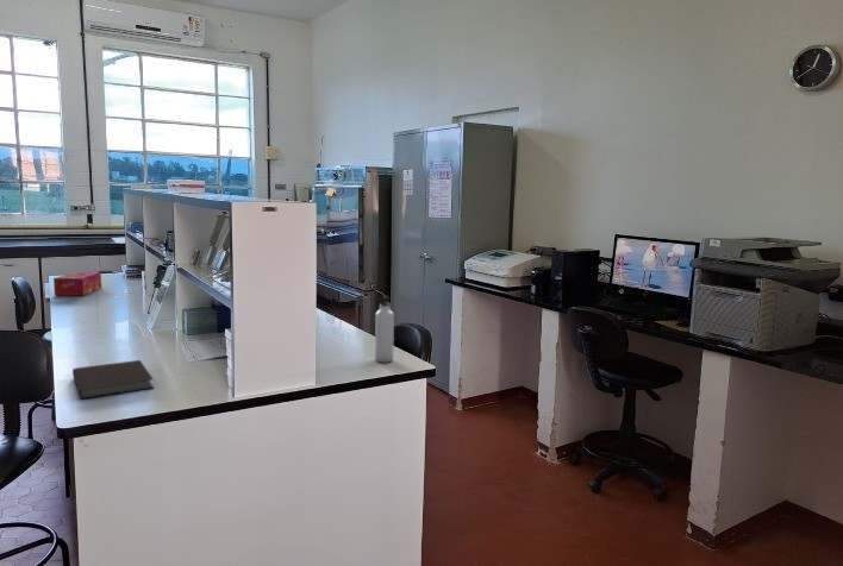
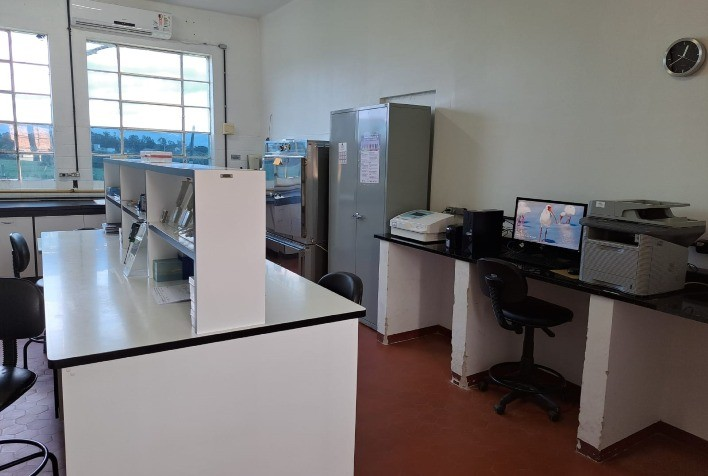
- water bottle [374,295,395,364]
- notebook [71,359,155,400]
- tissue box [52,271,102,297]
